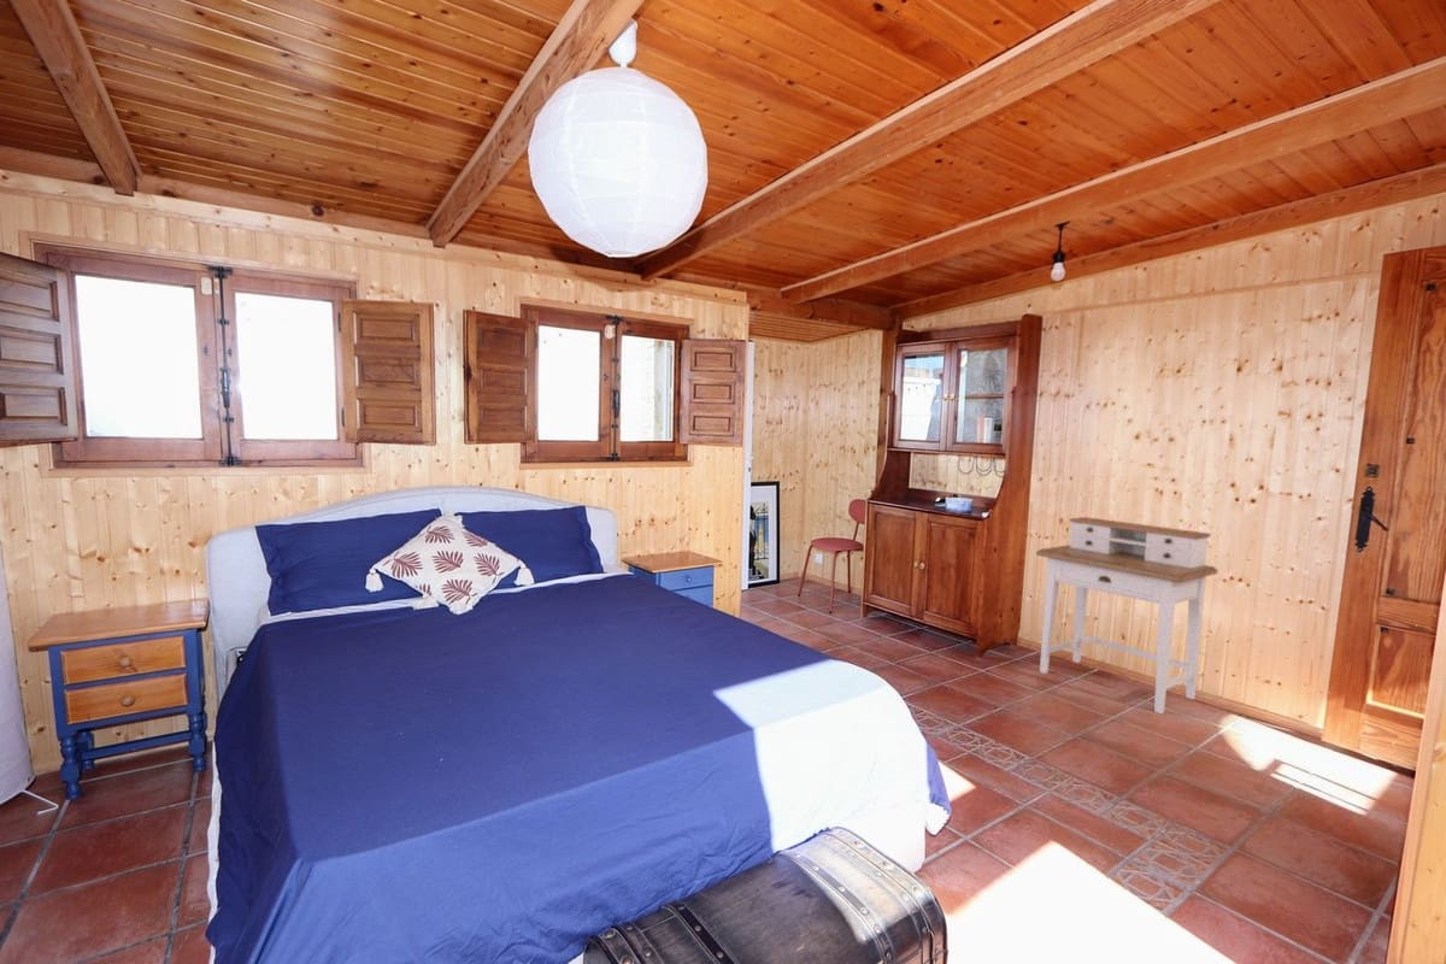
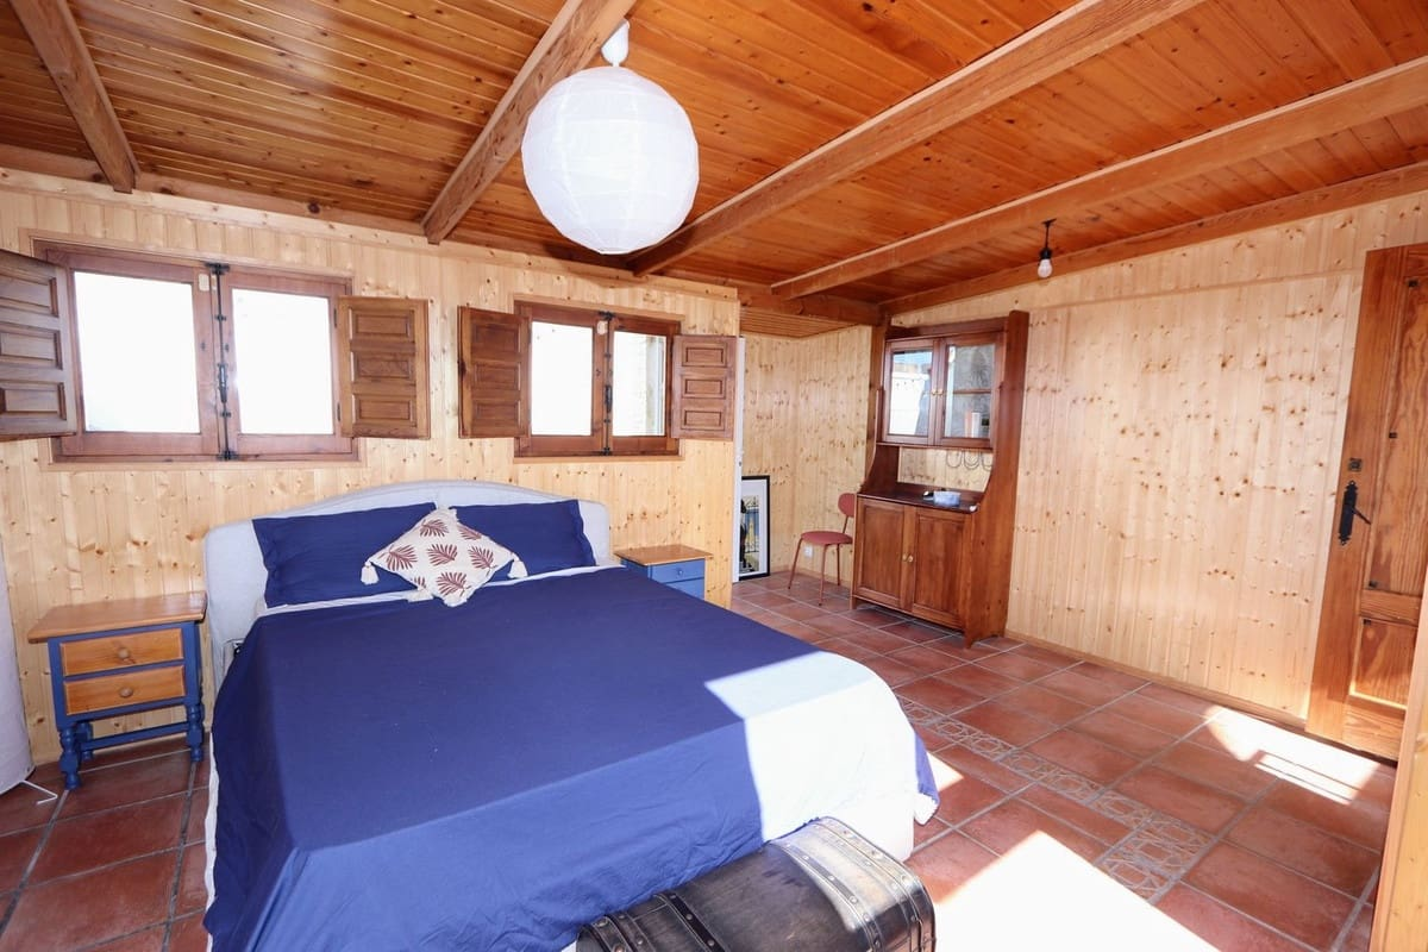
- desk [1035,516,1218,716]
